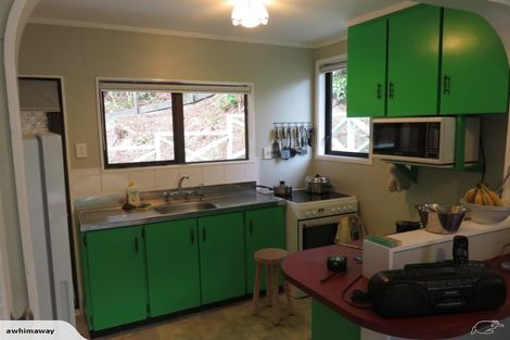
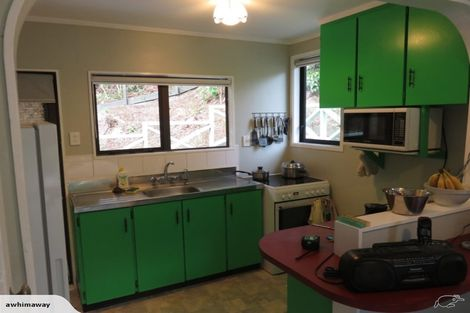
- stool [251,247,295,326]
